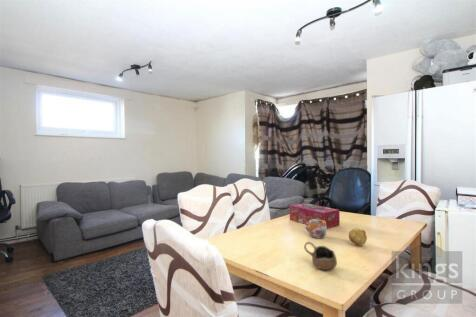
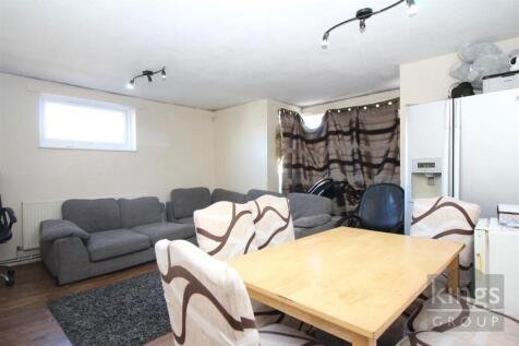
- tissue box [289,202,341,229]
- mug [304,219,328,240]
- fruit [348,228,368,247]
- cup [303,241,338,271]
